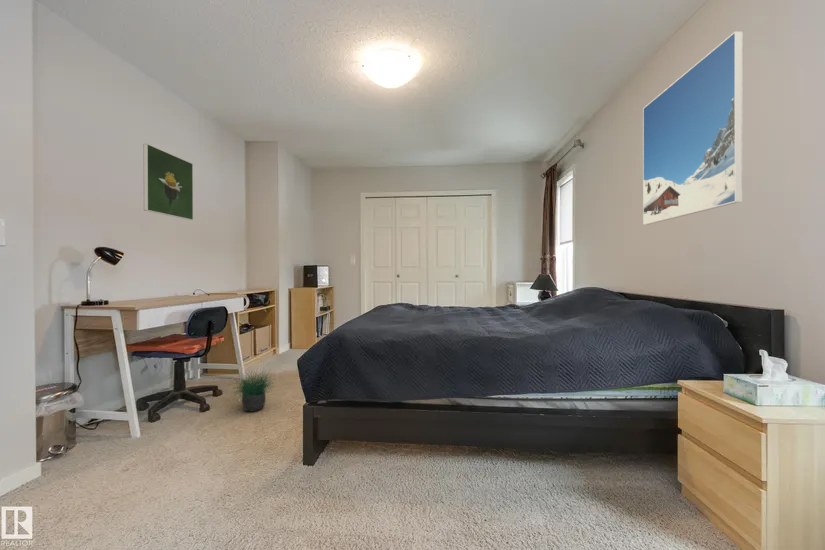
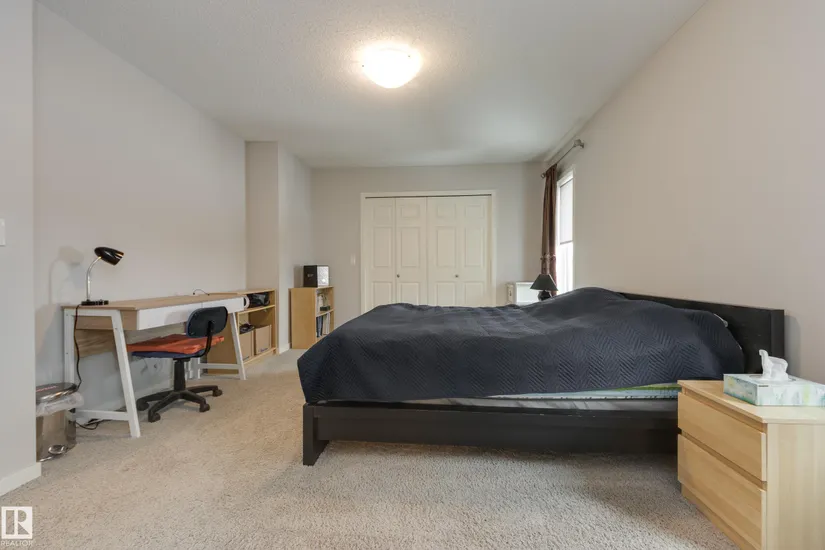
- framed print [142,143,194,221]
- potted plant [228,361,277,413]
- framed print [642,30,743,226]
